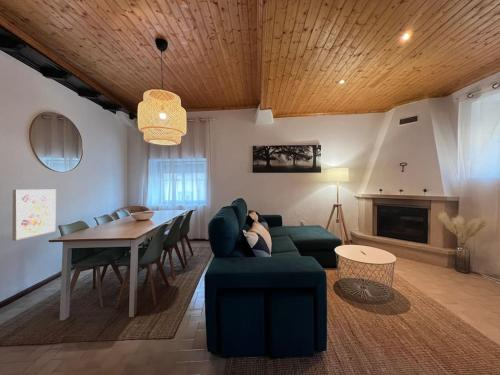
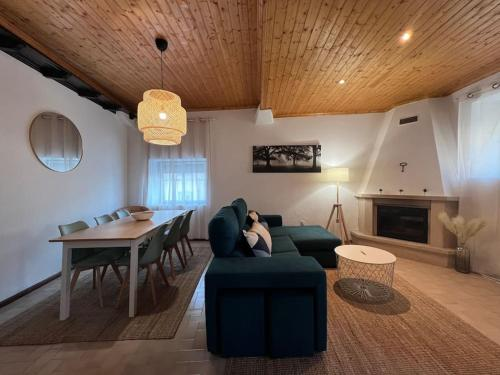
- wall art [11,189,57,242]
